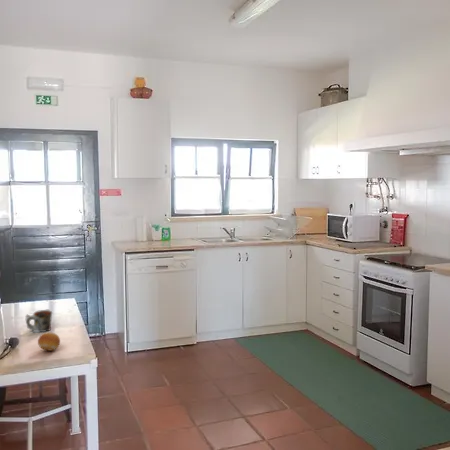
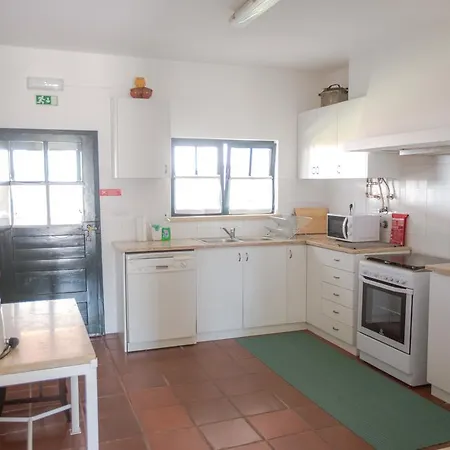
- fruit [37,331,61,352]
- mug [24,309,53,333]
